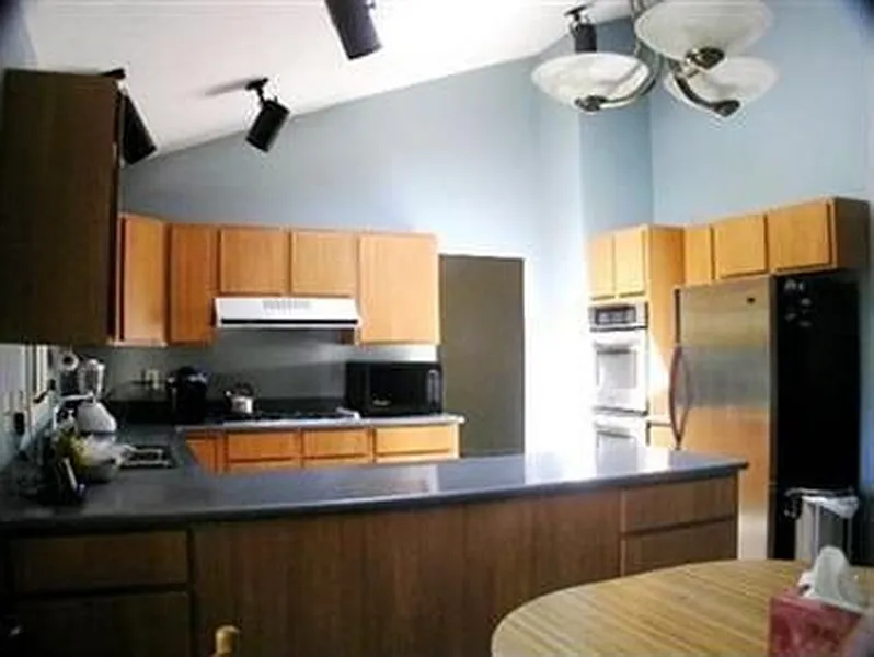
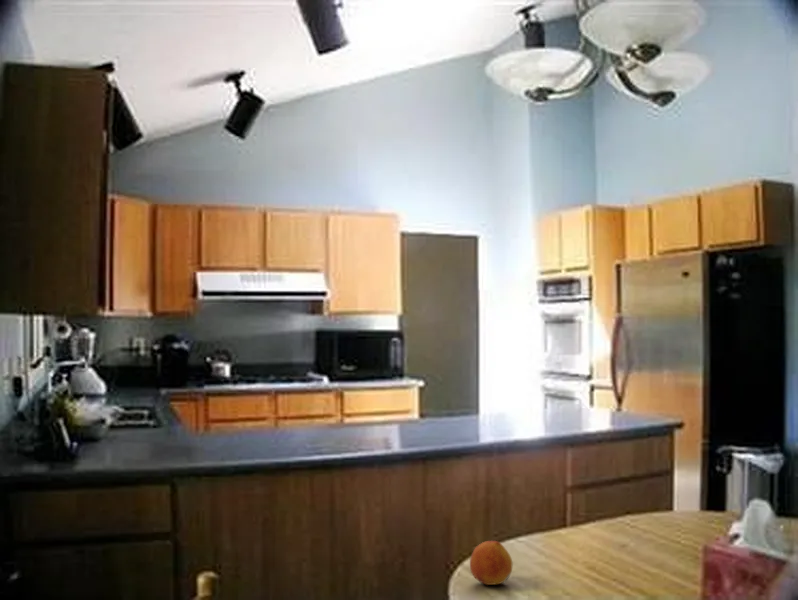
+ fruit [469,540,513,586]
